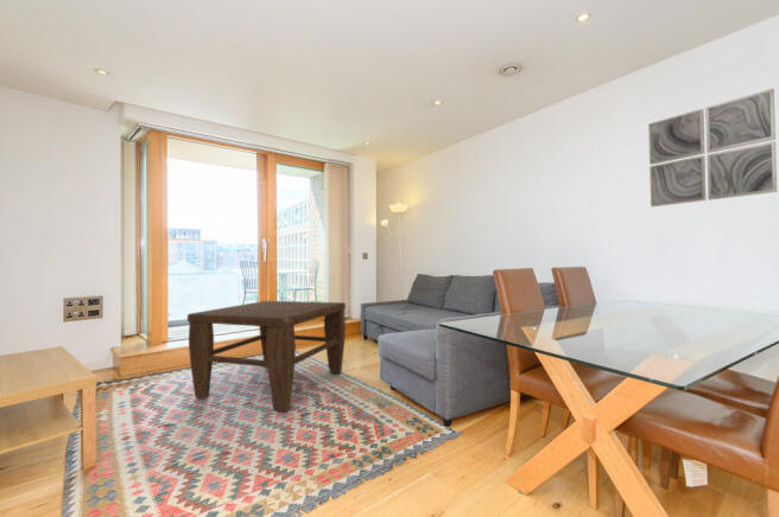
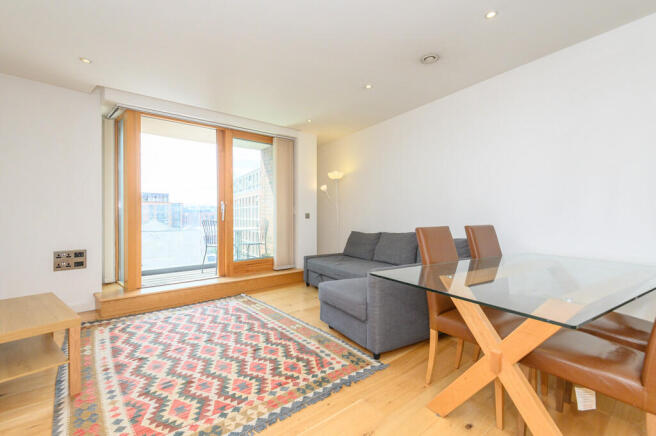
- wall art [647,88,778,208]
- coffee table [186,300,347,413]
